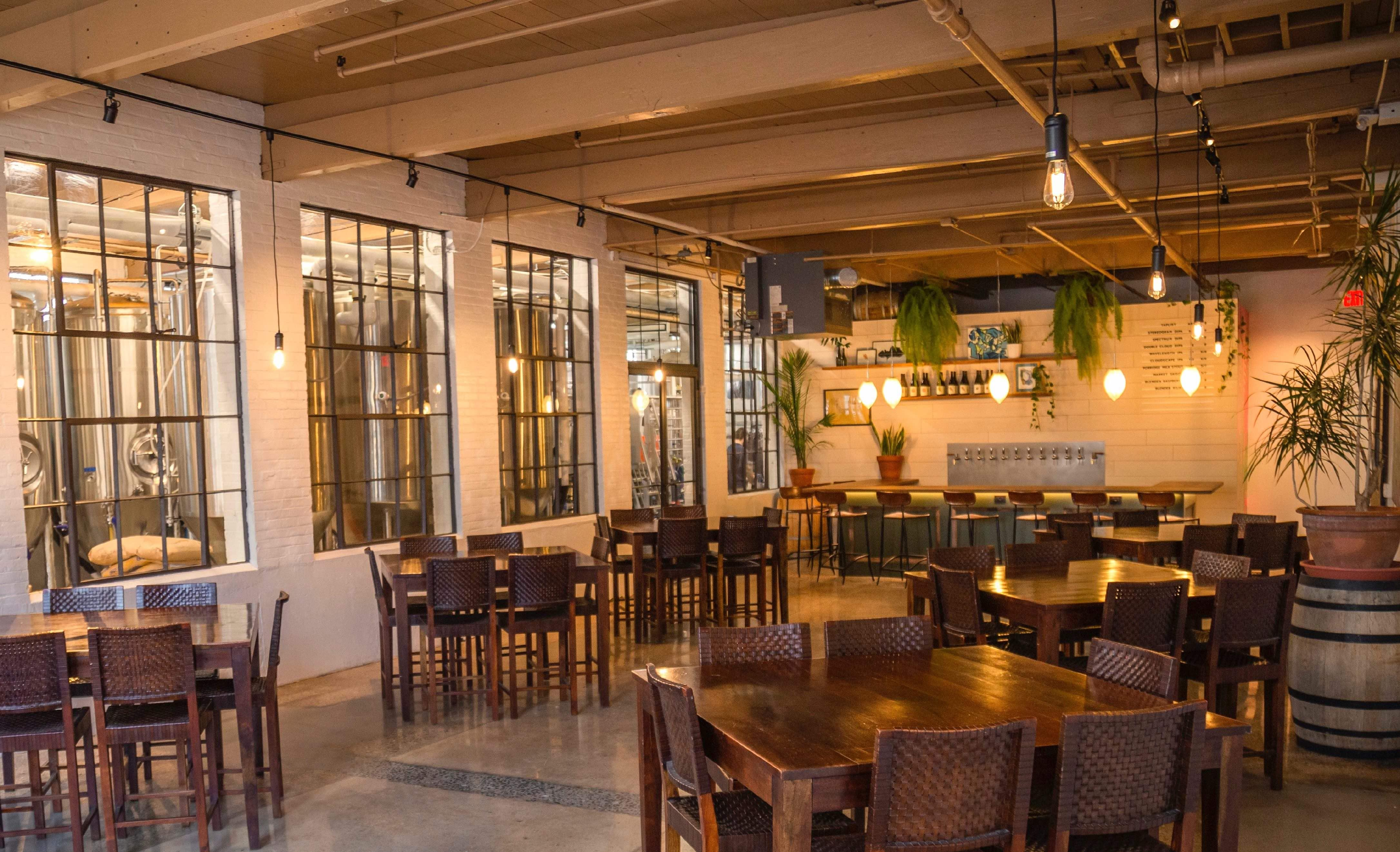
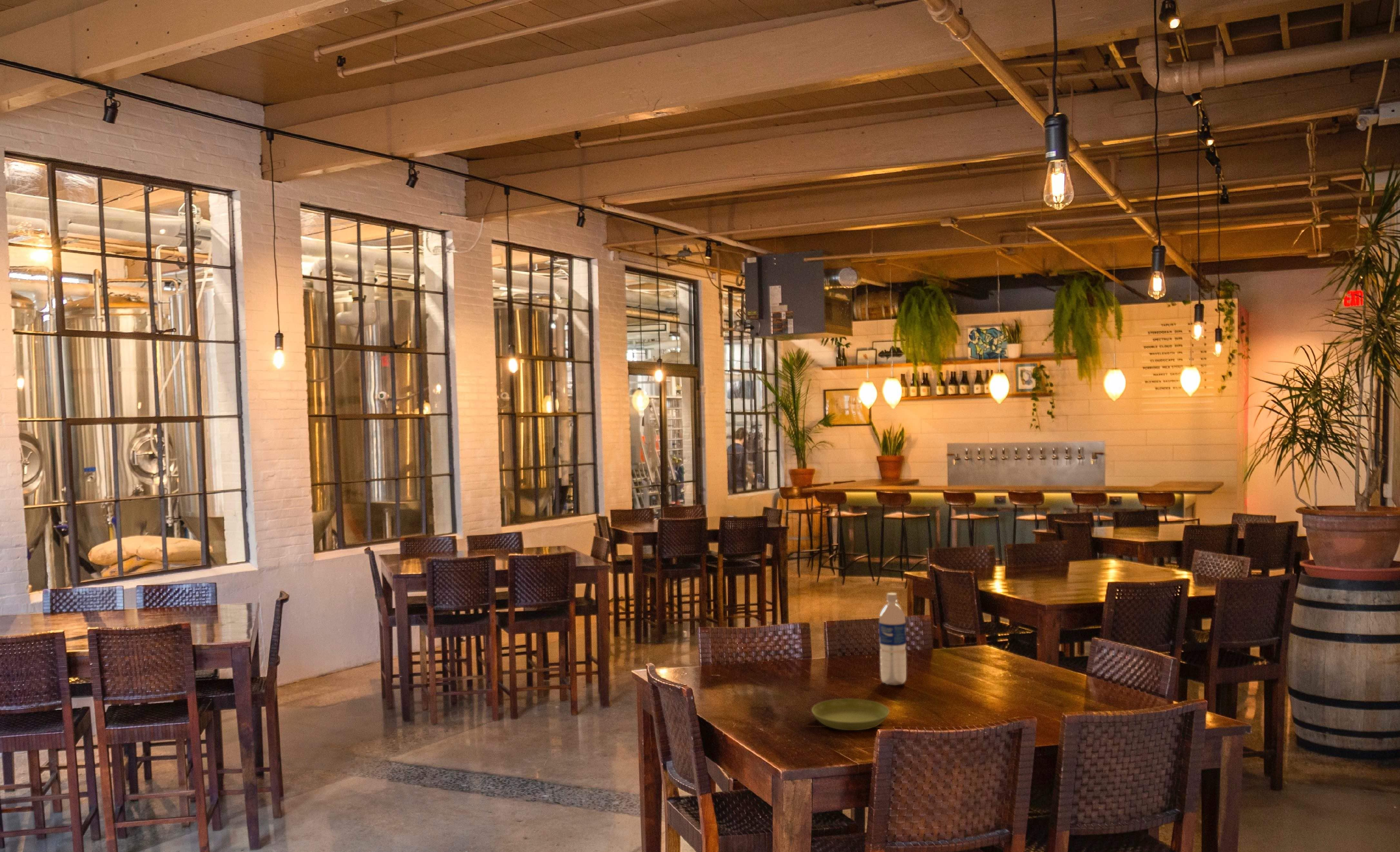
+ water bottle [879,593,907,685]
+ saucer [811,698,890,731]
